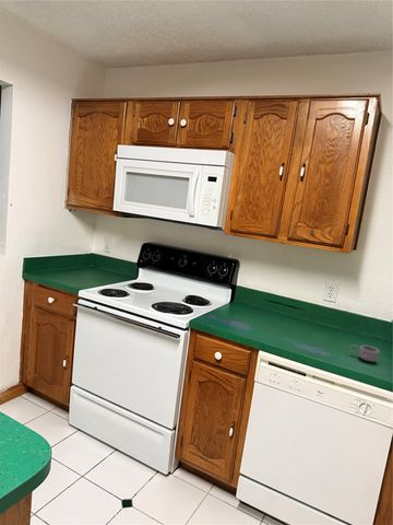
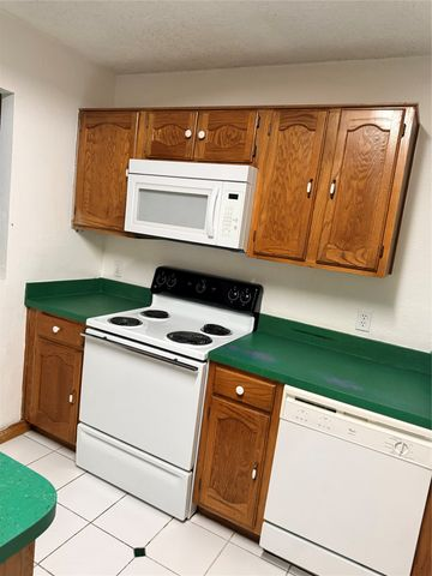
- mug [349,343,381,363]
